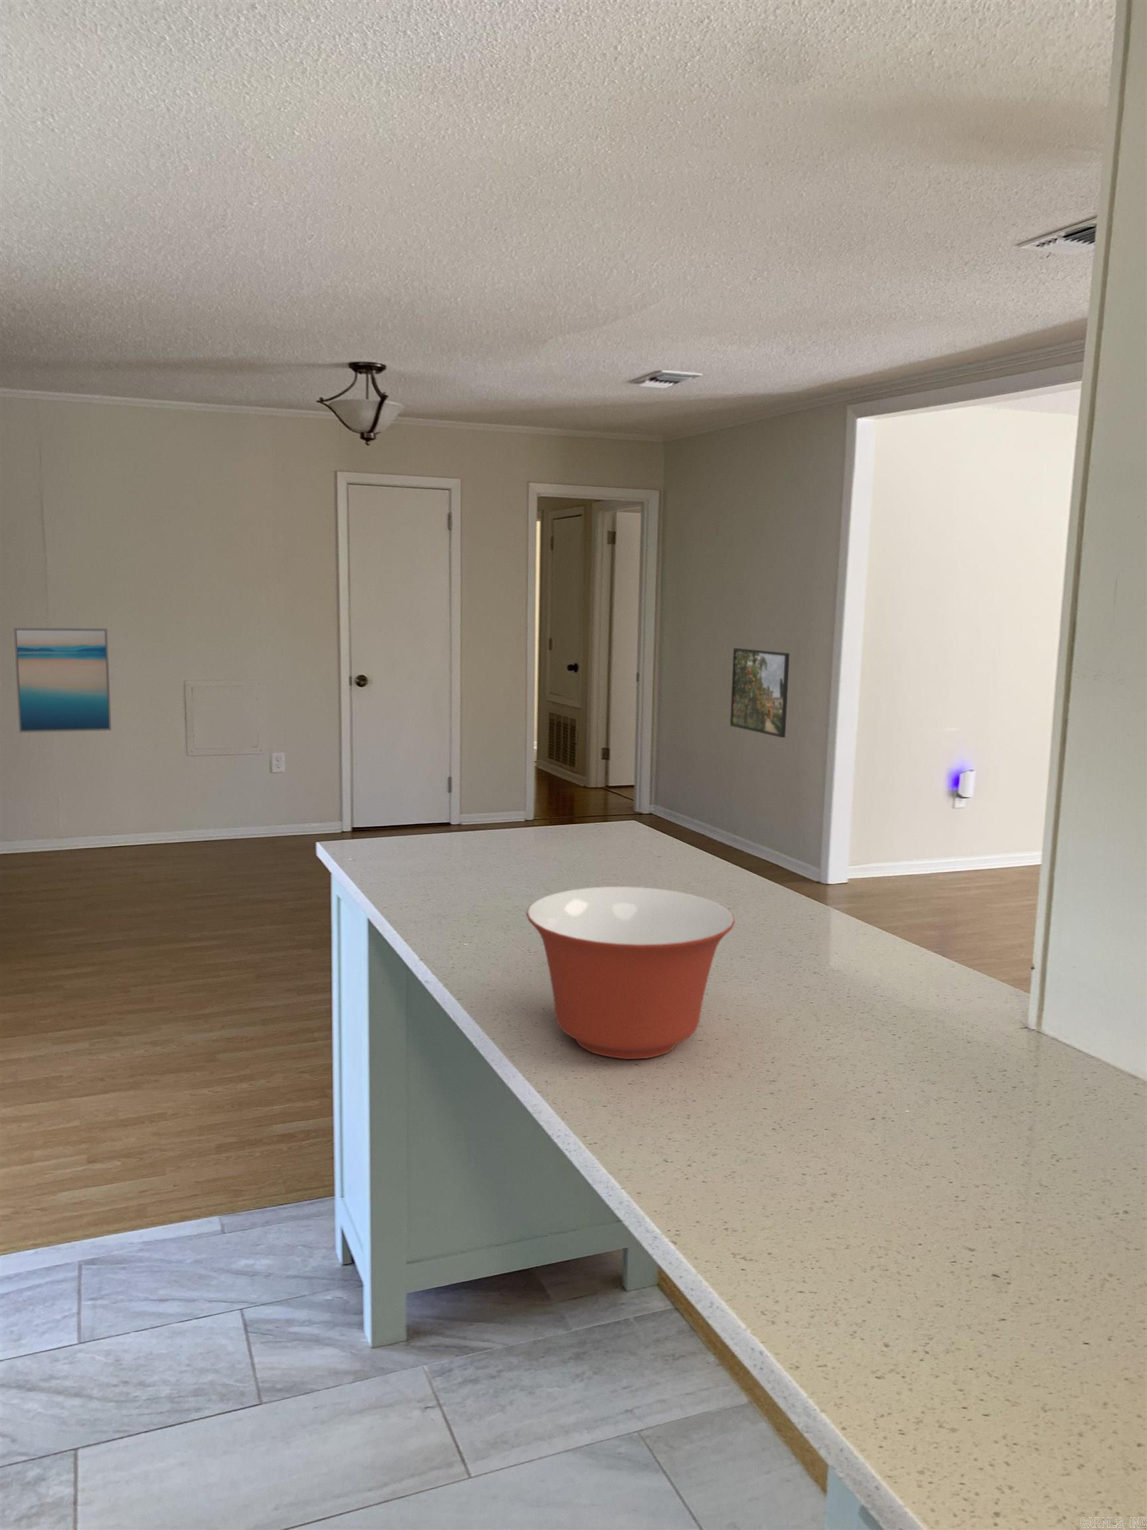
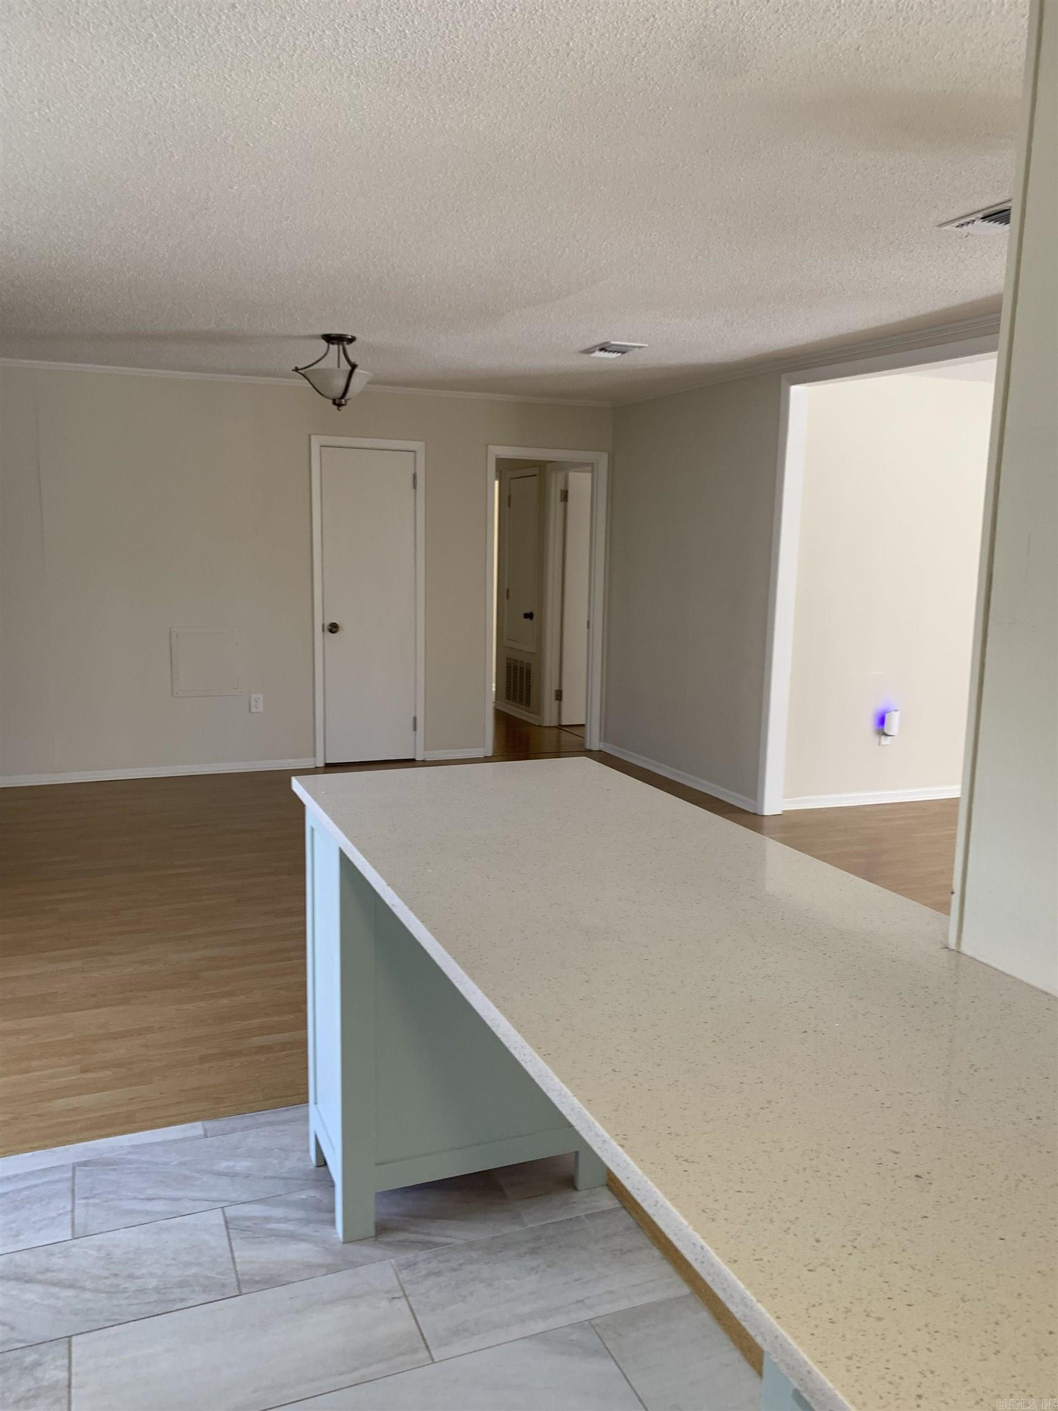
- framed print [729,647,790,738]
- mixing bowl [525,885,735,1060]
- wall art [13,626,112,734]
